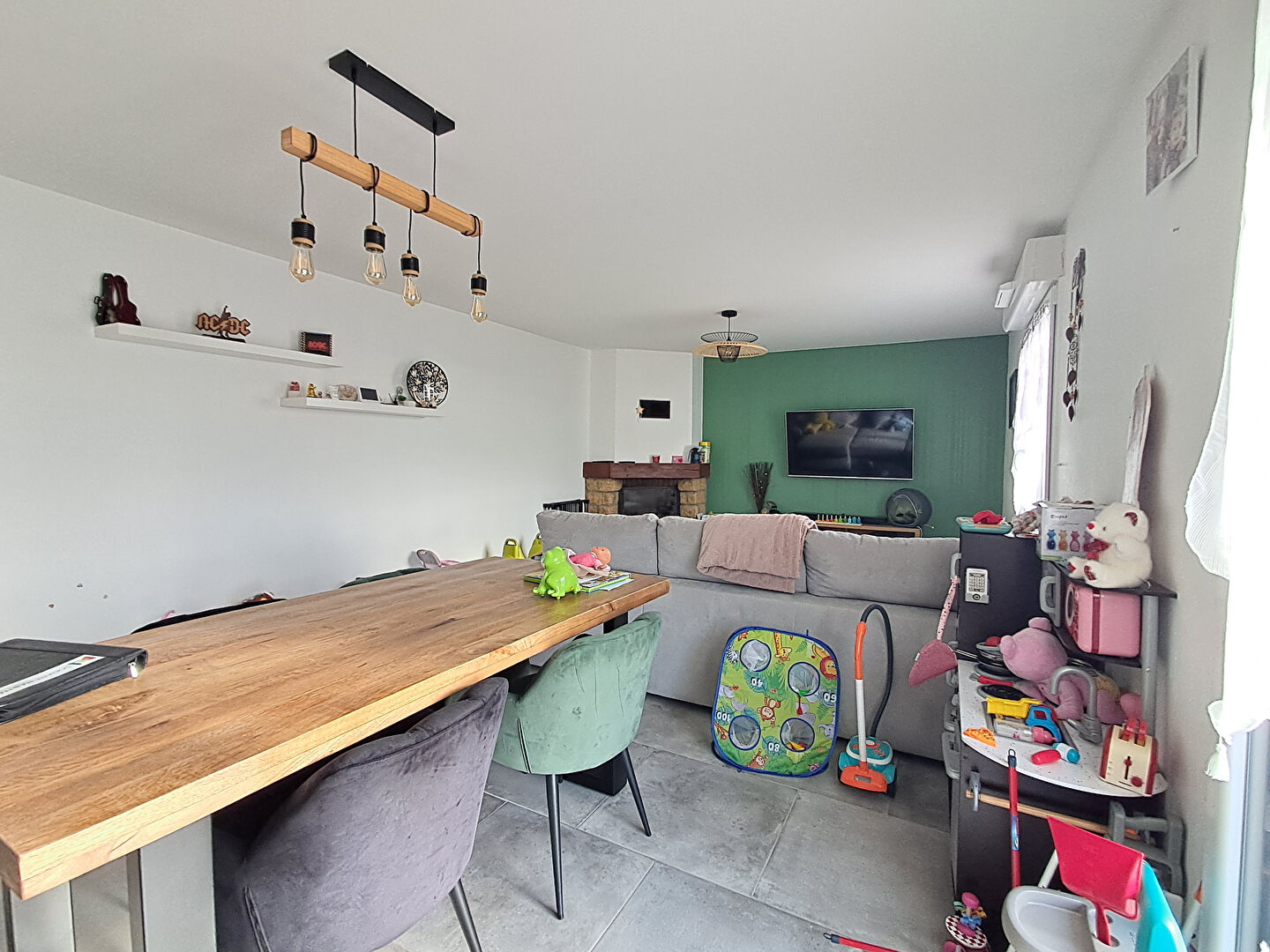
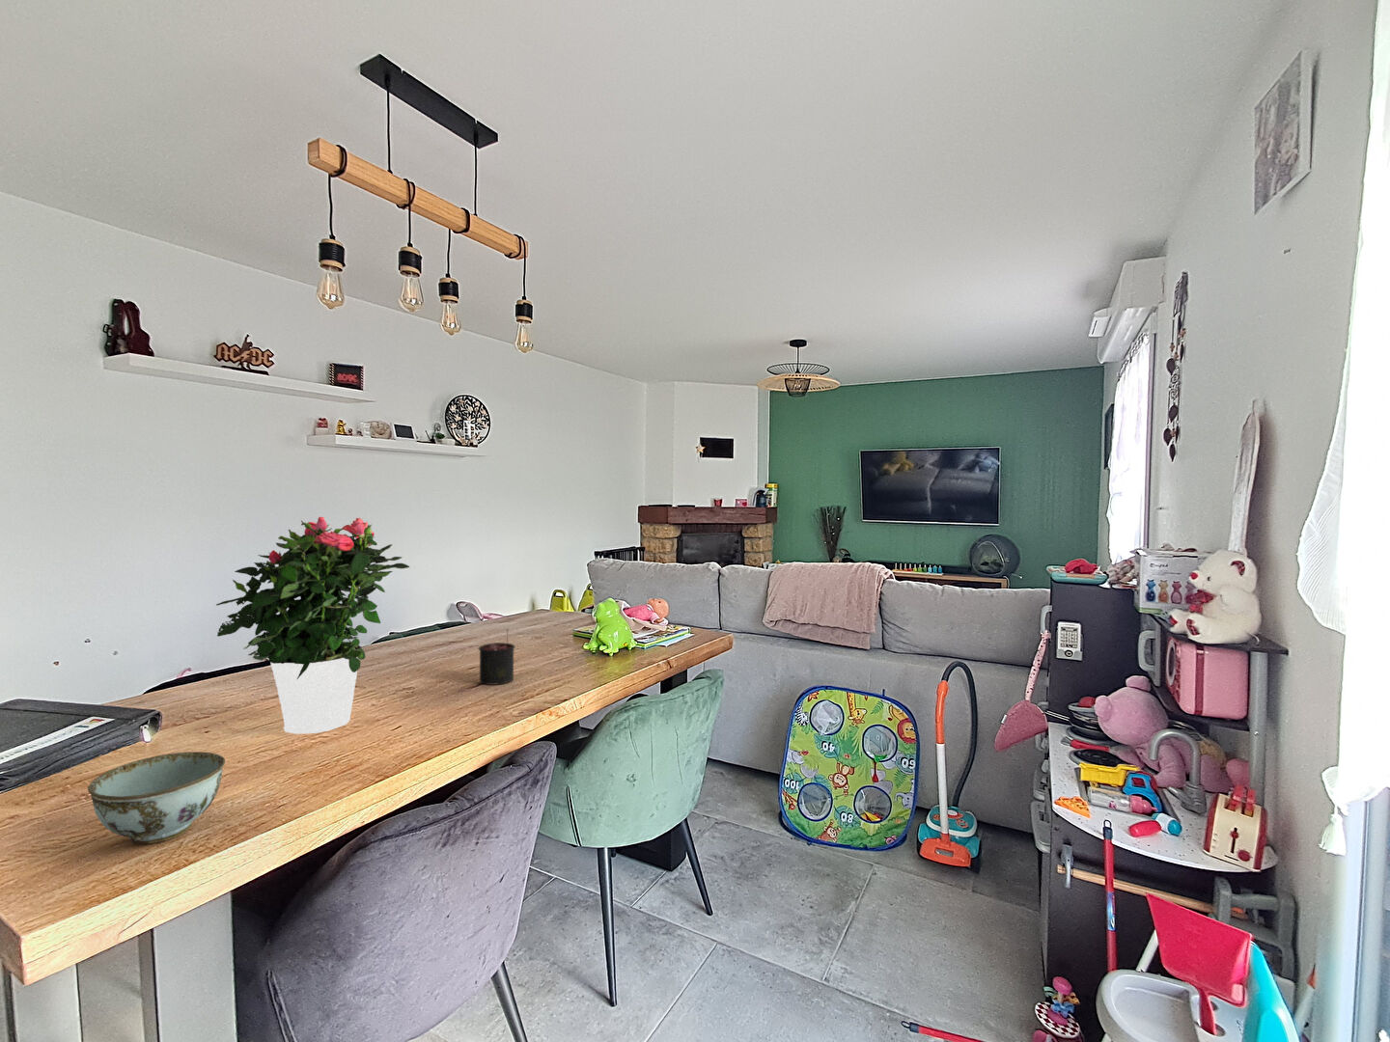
+ potted flower [216,517,410,736]
+ candle [478,628,517,686]
+ bowl [86,751,225,845]
